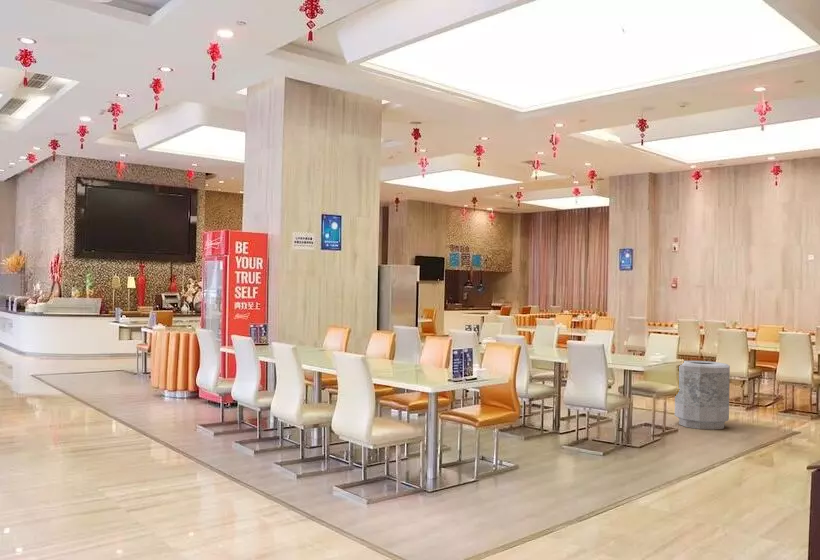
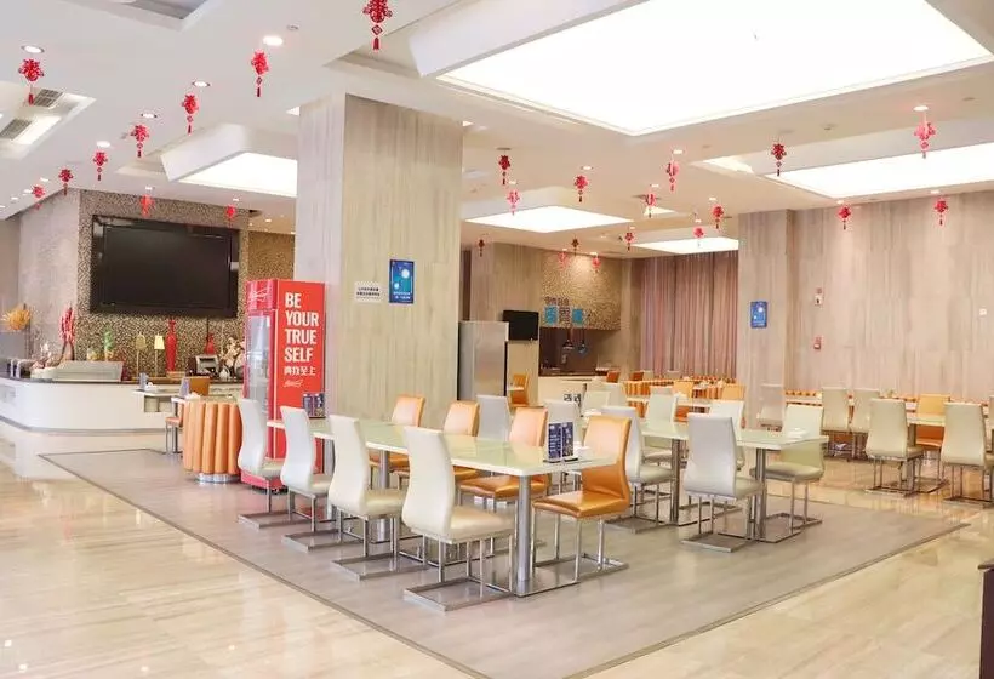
- trash can [674,360,731,431]
